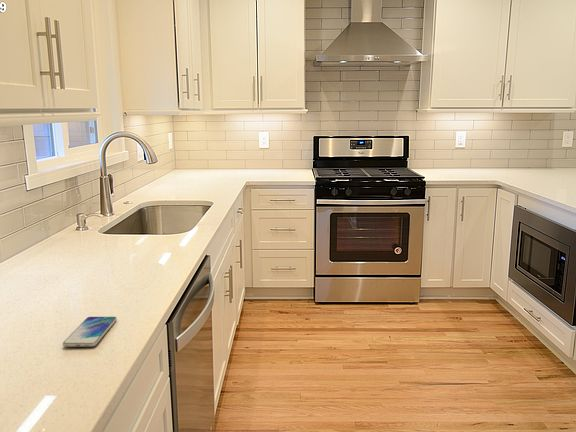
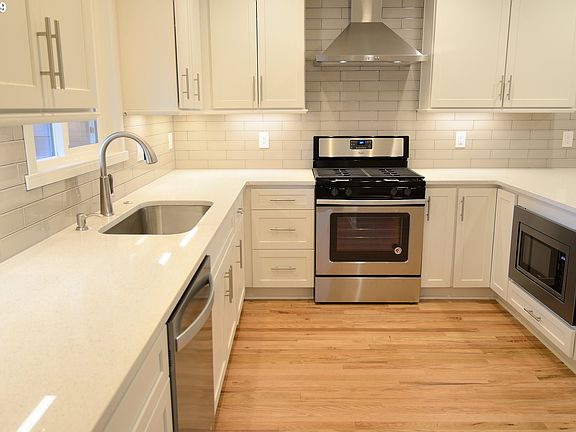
- smartphone [62,316,118,348]
